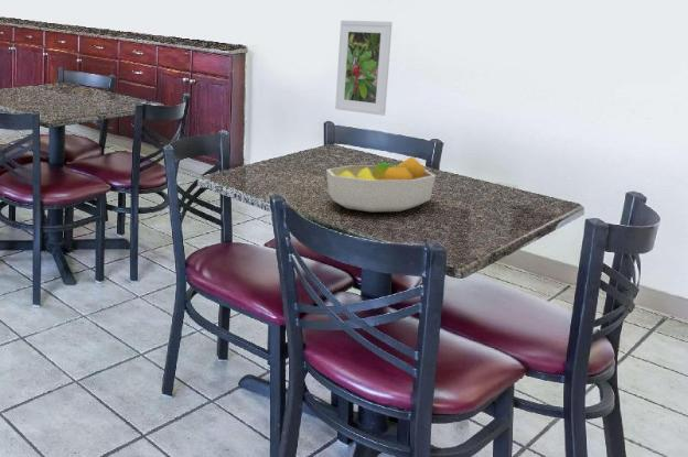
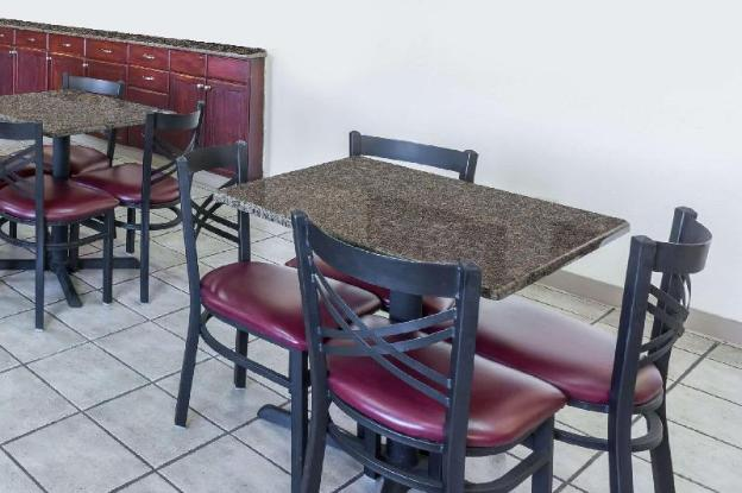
- fruit bowl [325,155,437,213]
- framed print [334,20,394,117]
